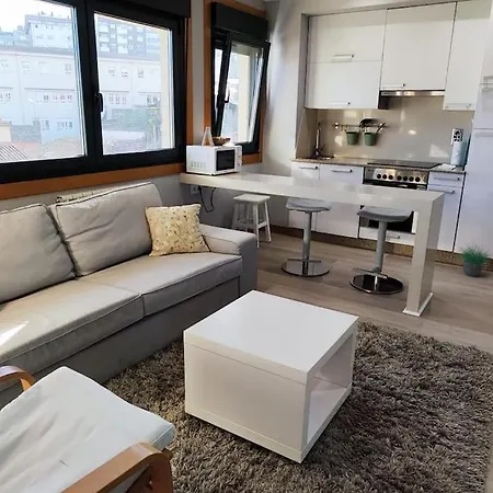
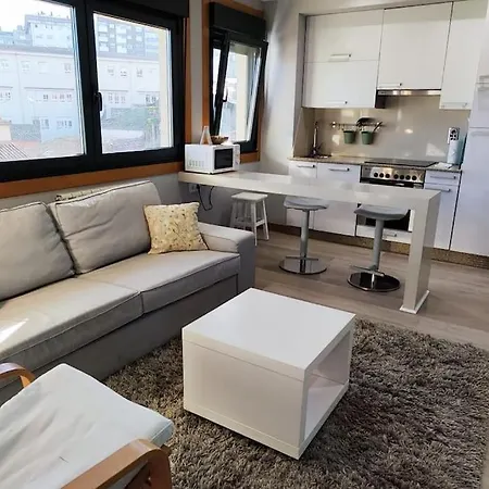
- potted plant [454,239,493,277]
